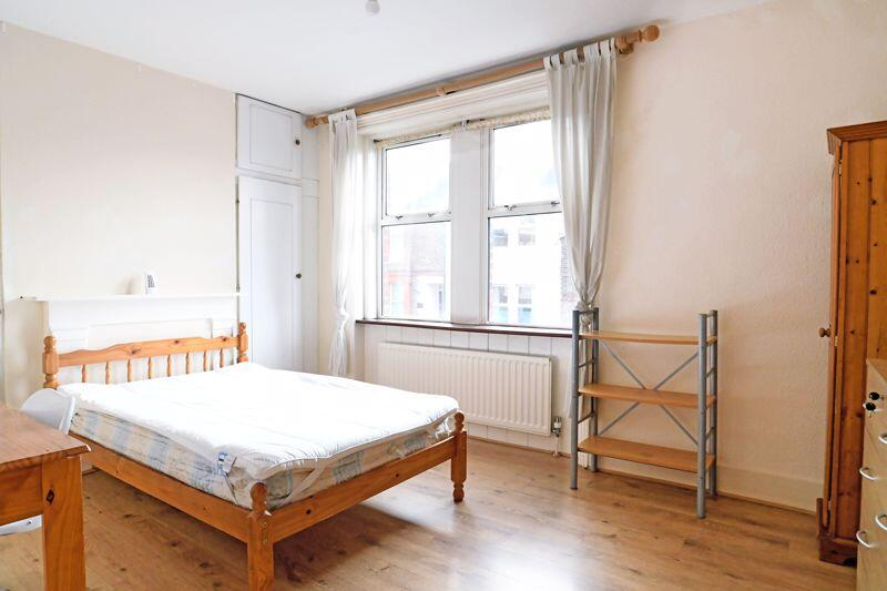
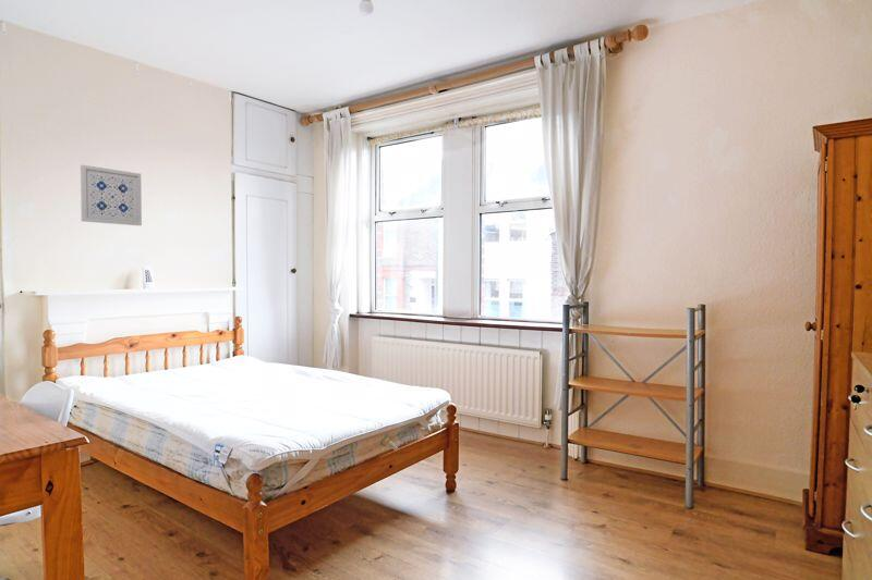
+ wall art [80,164,143,226]
